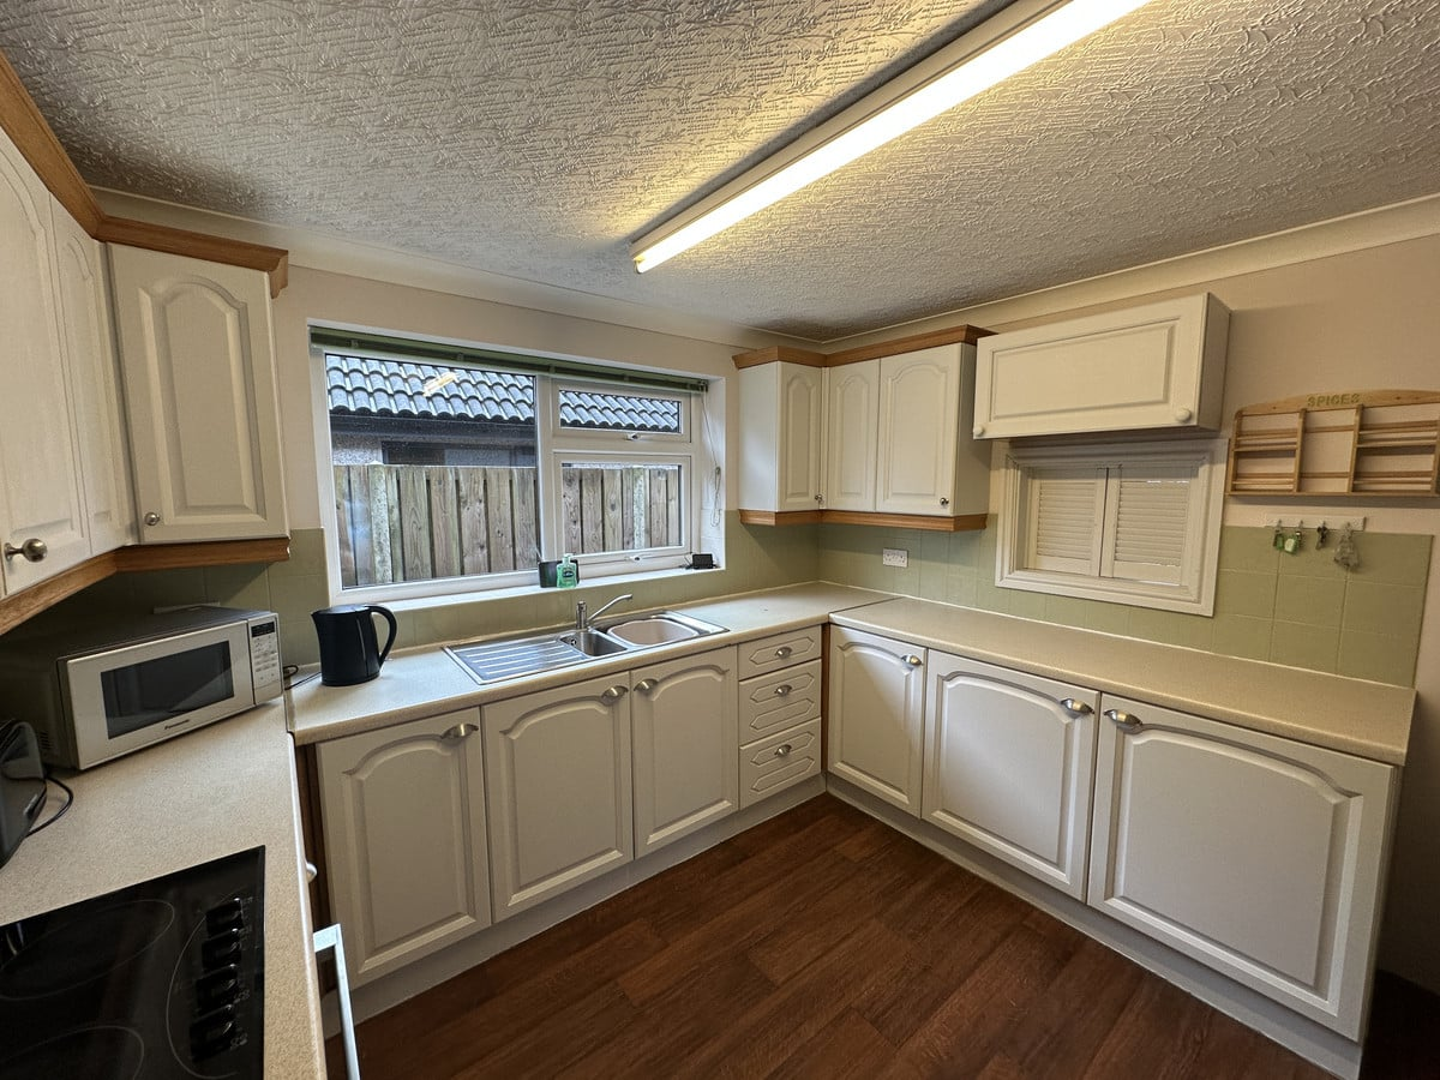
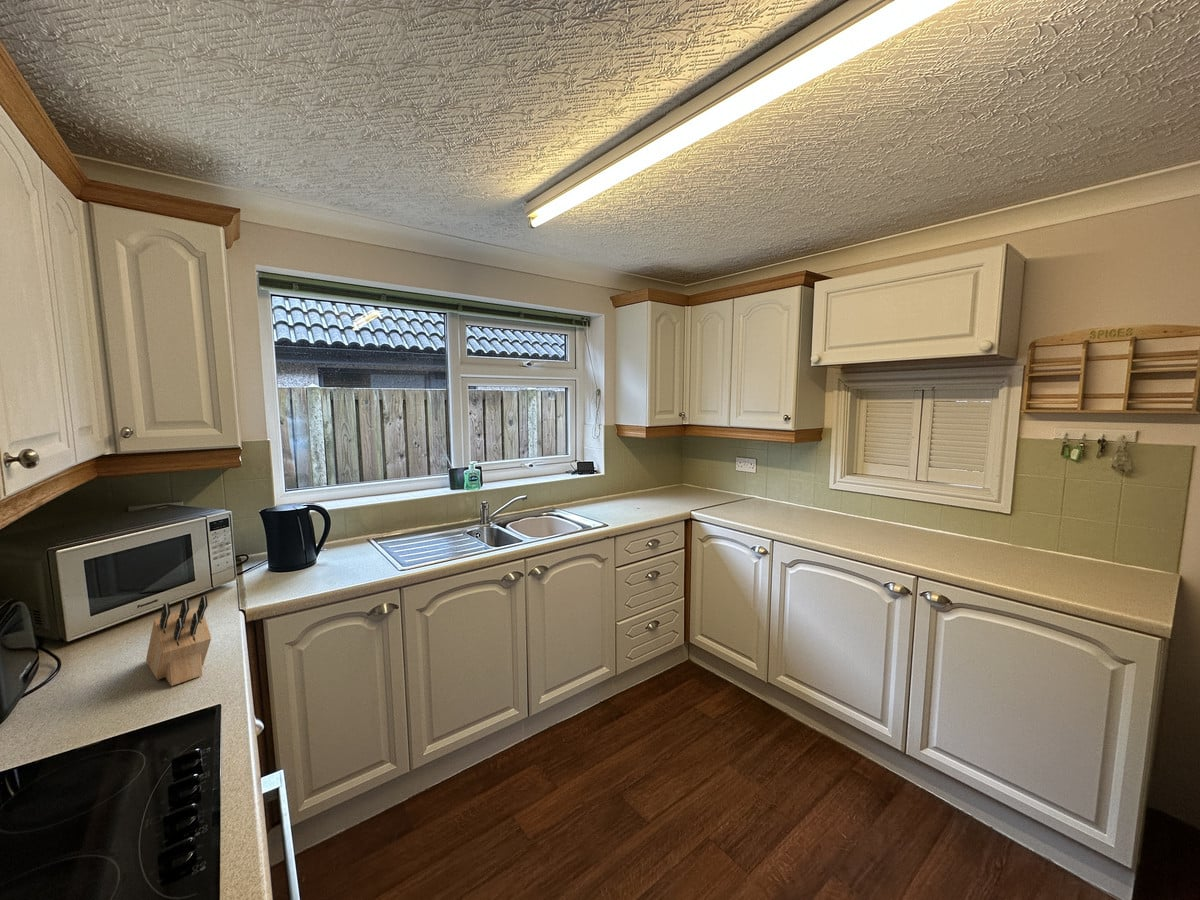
+ knife block [145,595,212,687]
